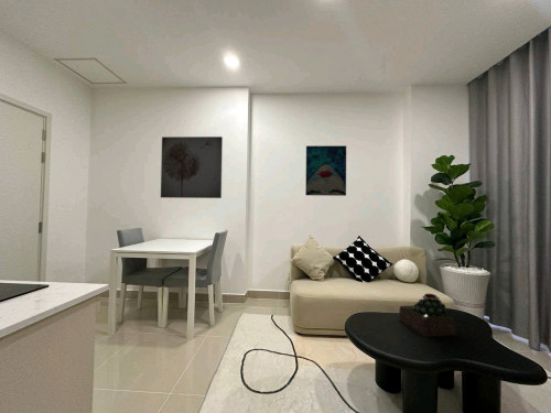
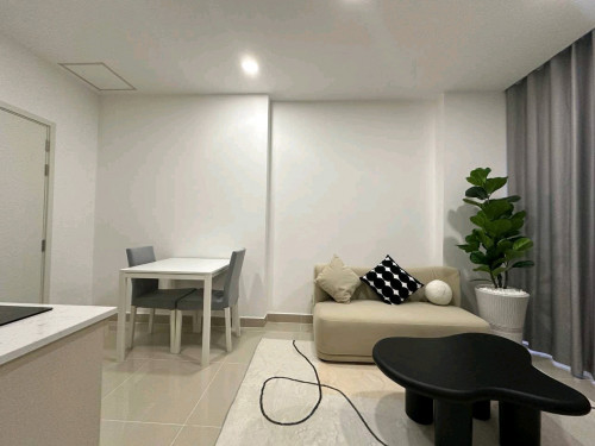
- succulent plant [398,293,456,338]
- wall art [160,135,224,199]
- wall art [304,144,347,197]
